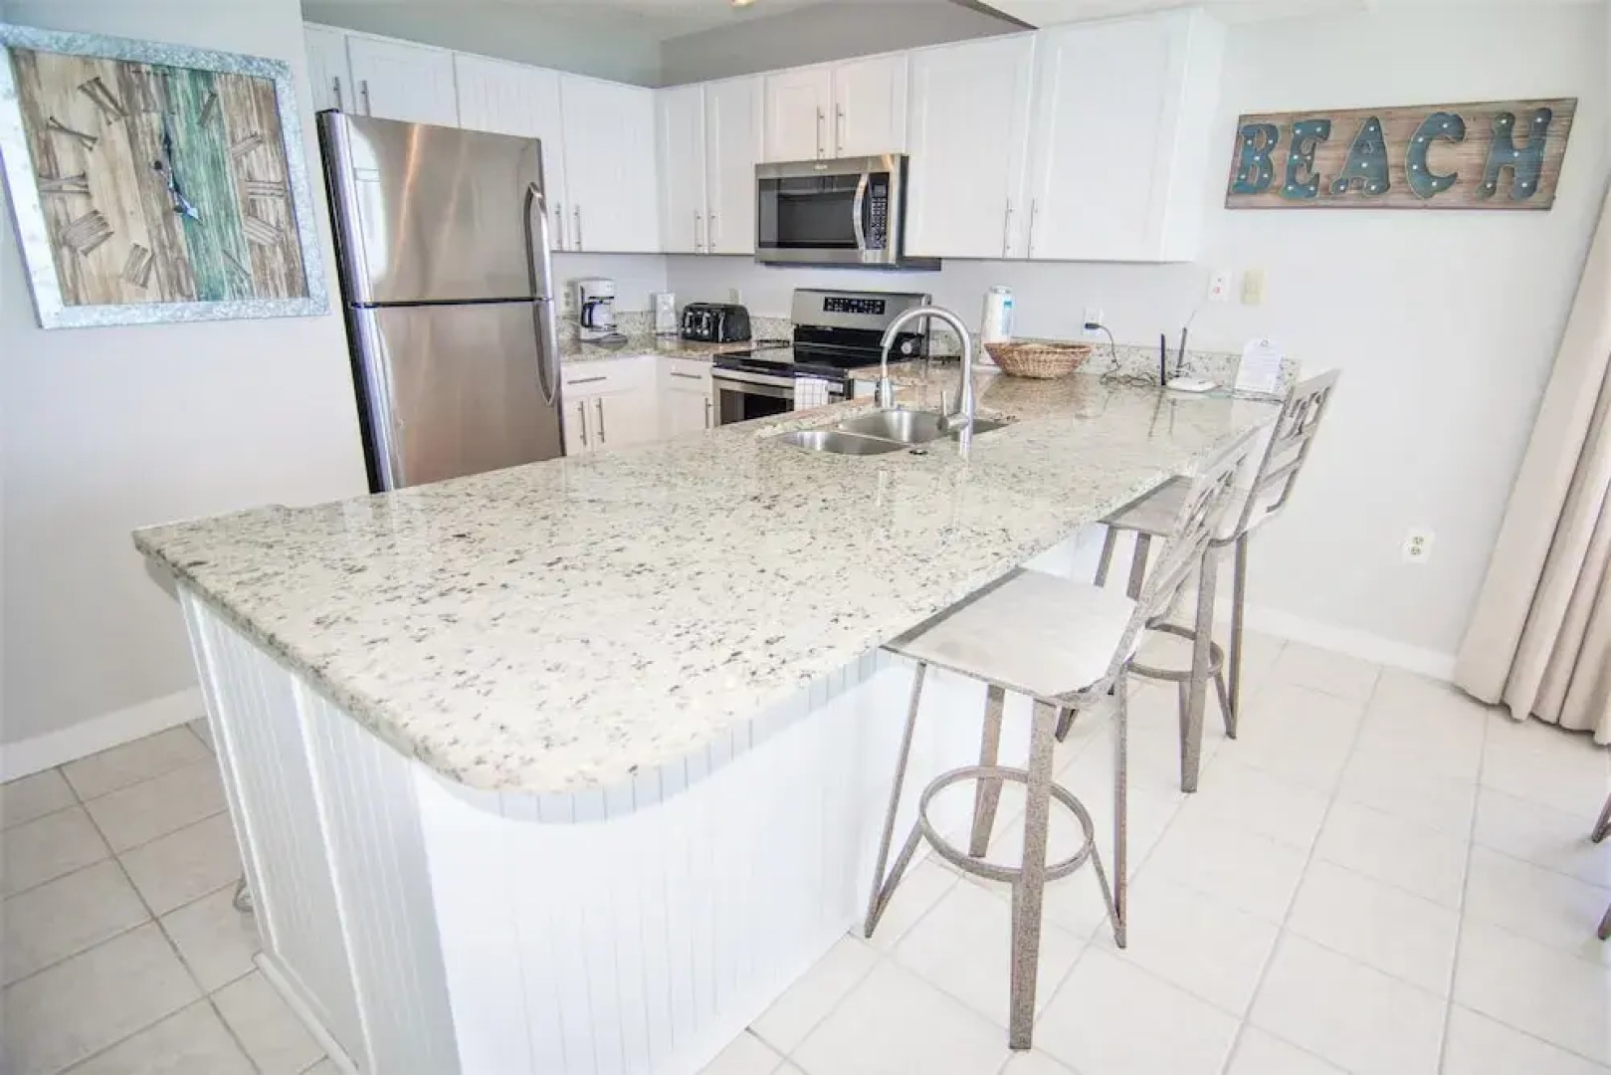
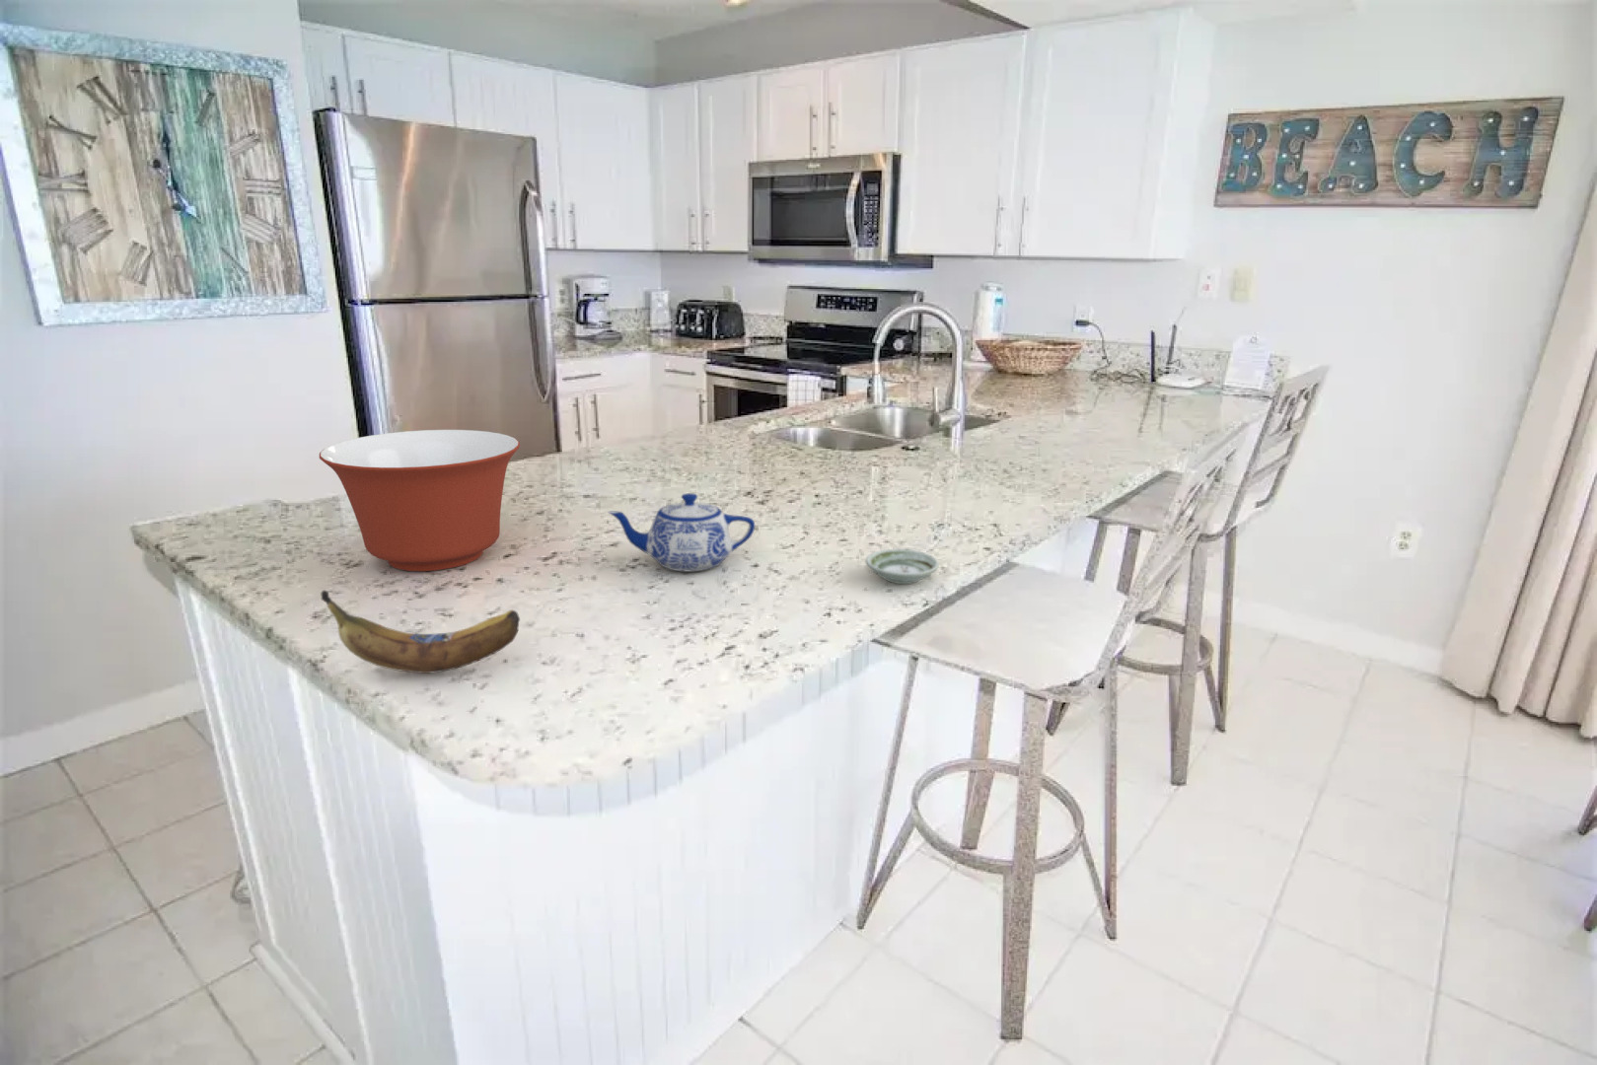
+ mixing bowl [319,429,521,572]
+ teapot [606,492,755,572]
+ banana [320,588,521,674]
+ saucer [864,548,941,585]
